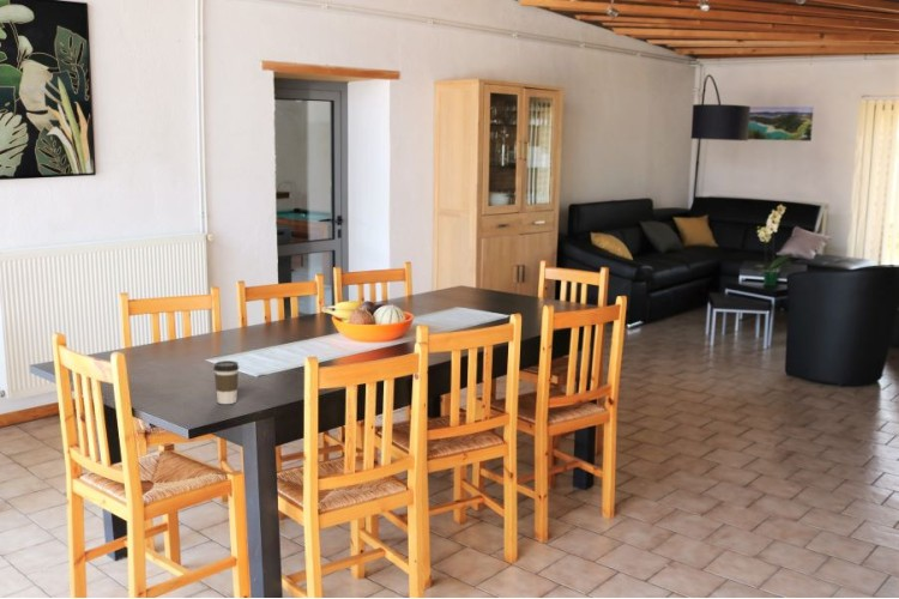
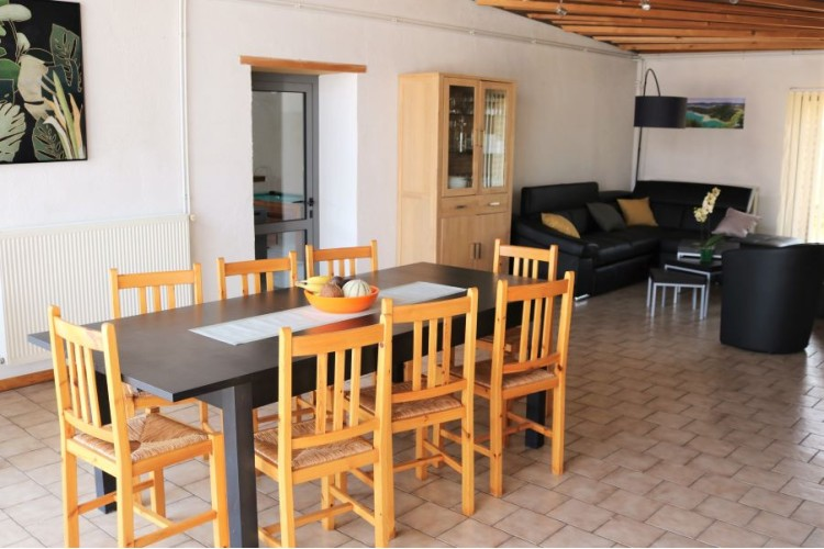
- coffee cup [212,359,240,405]
